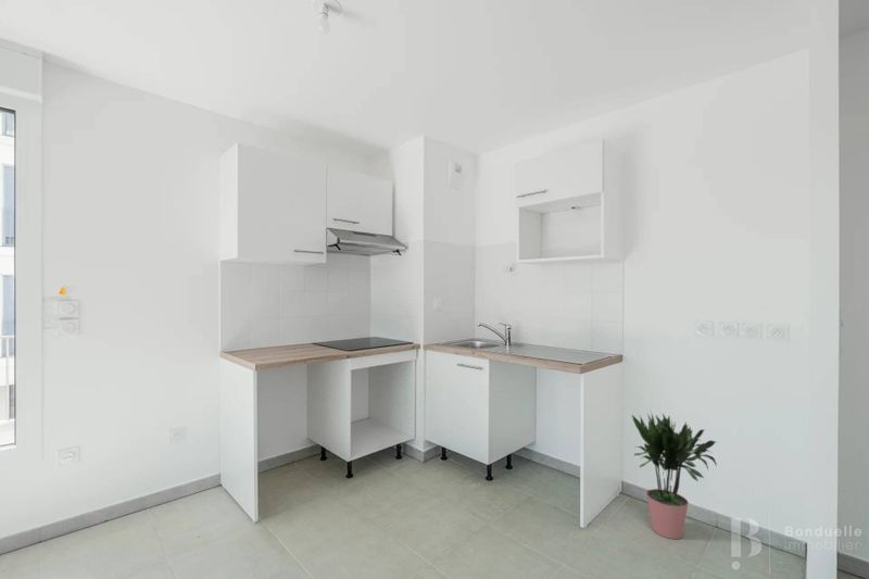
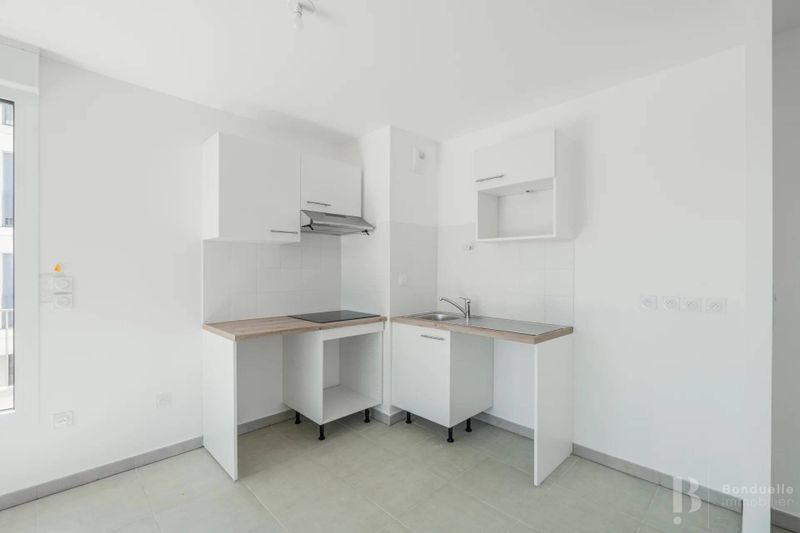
- potted plant [630,412,719,540]
